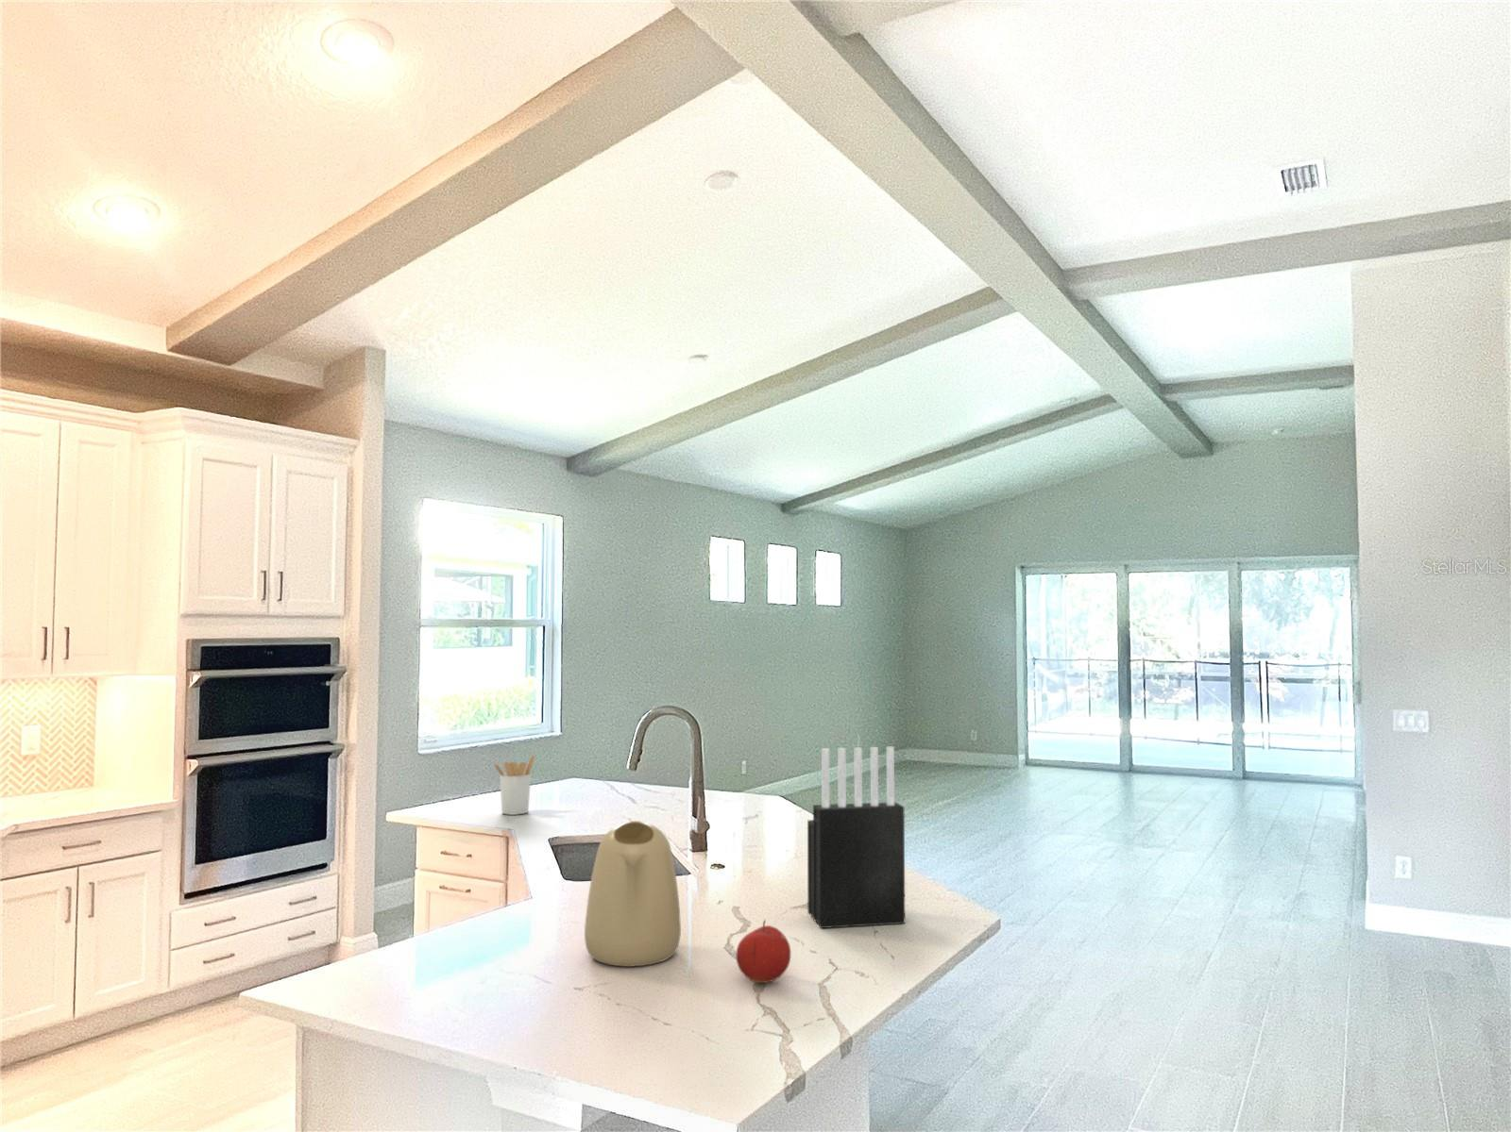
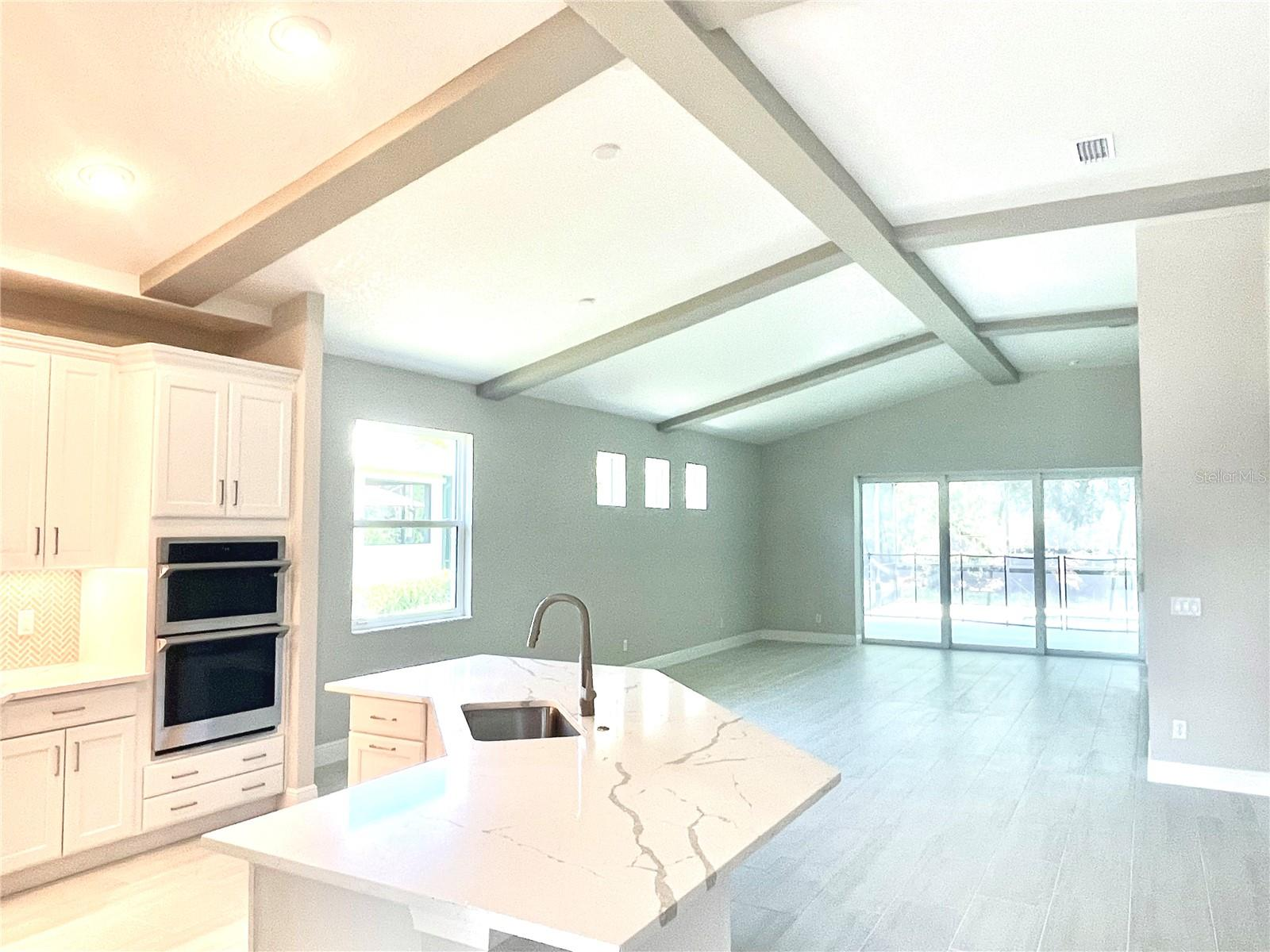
- fruit [735,919,791,983]
- kettle [584,819,682,967]
- utensil holder [493,754,535,816]
- knife block [807,747,905,929]
